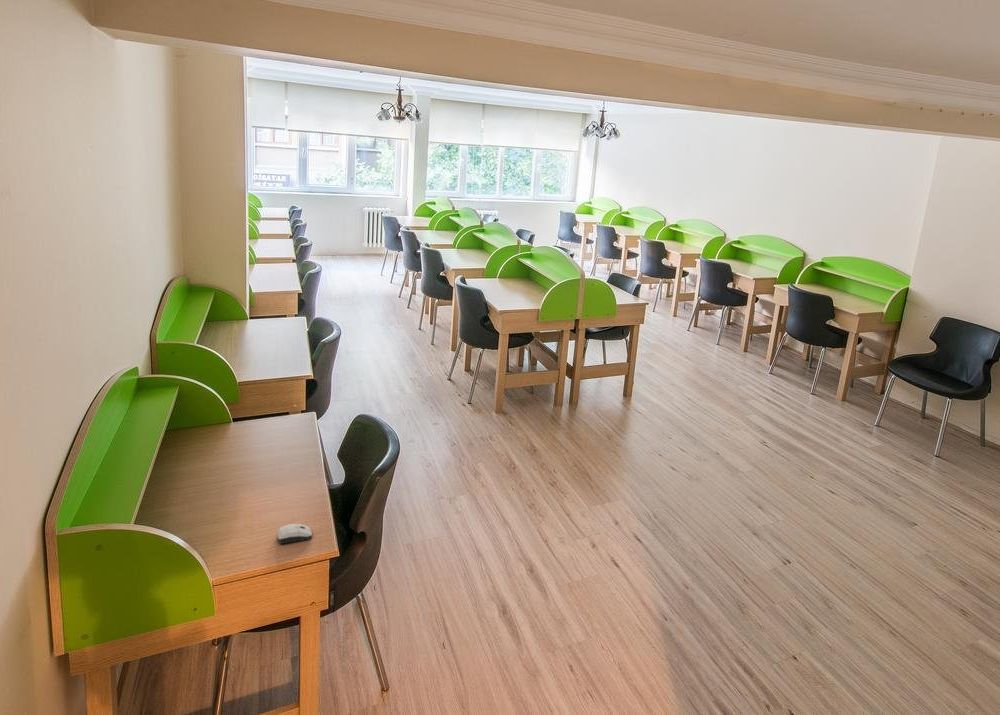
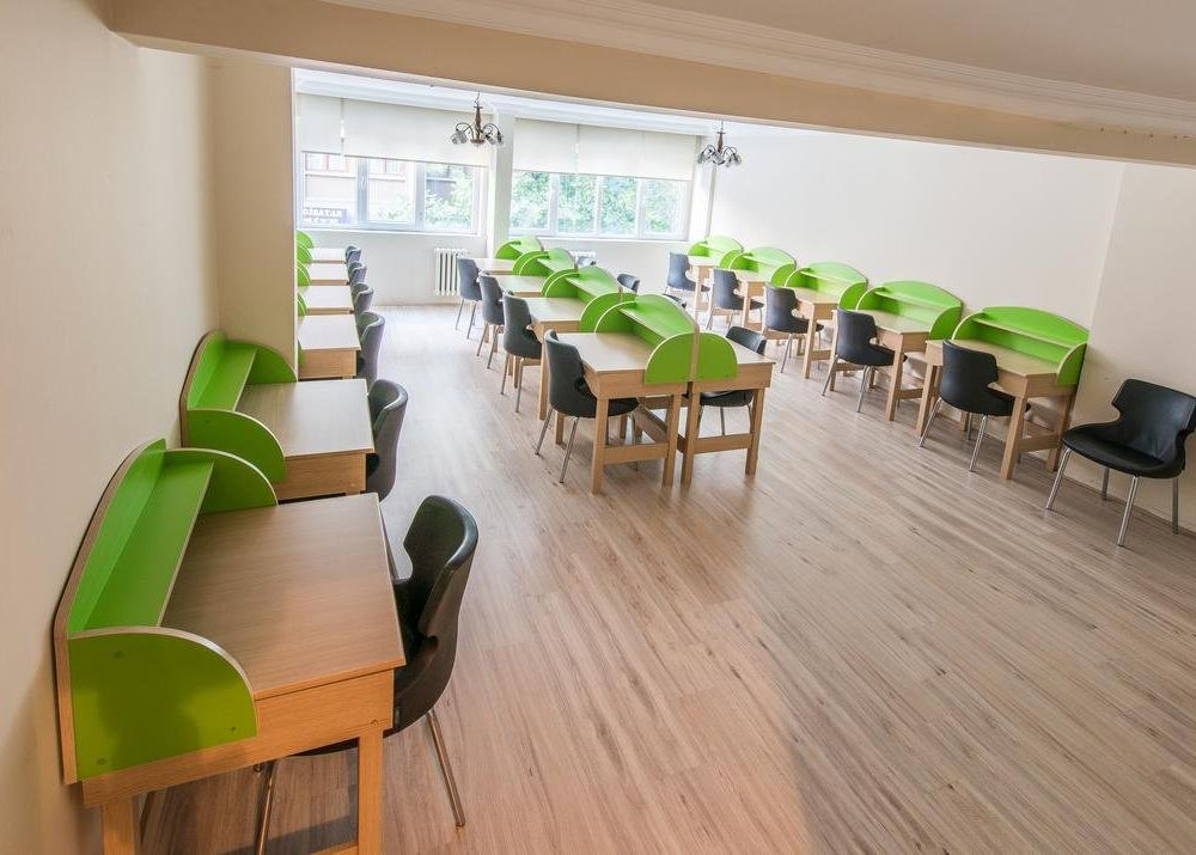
- computer mouse [276,523,313,545]
